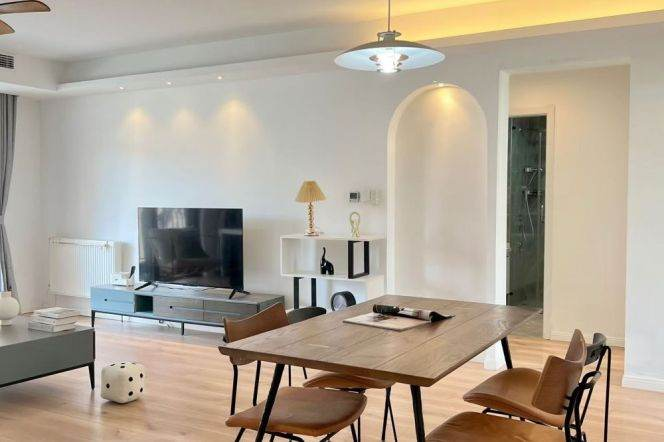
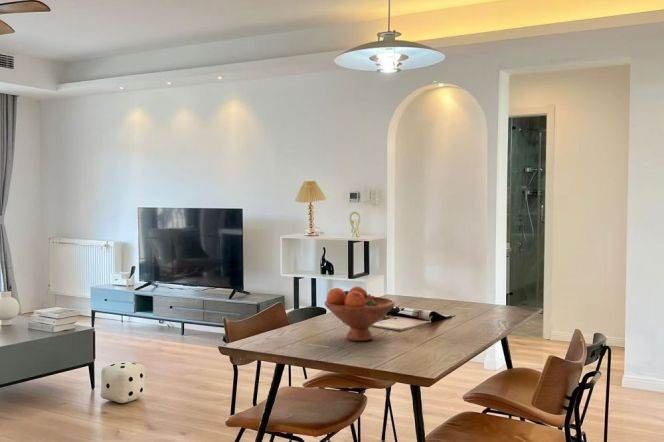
+ fruit bowl [323,285,396,342]
